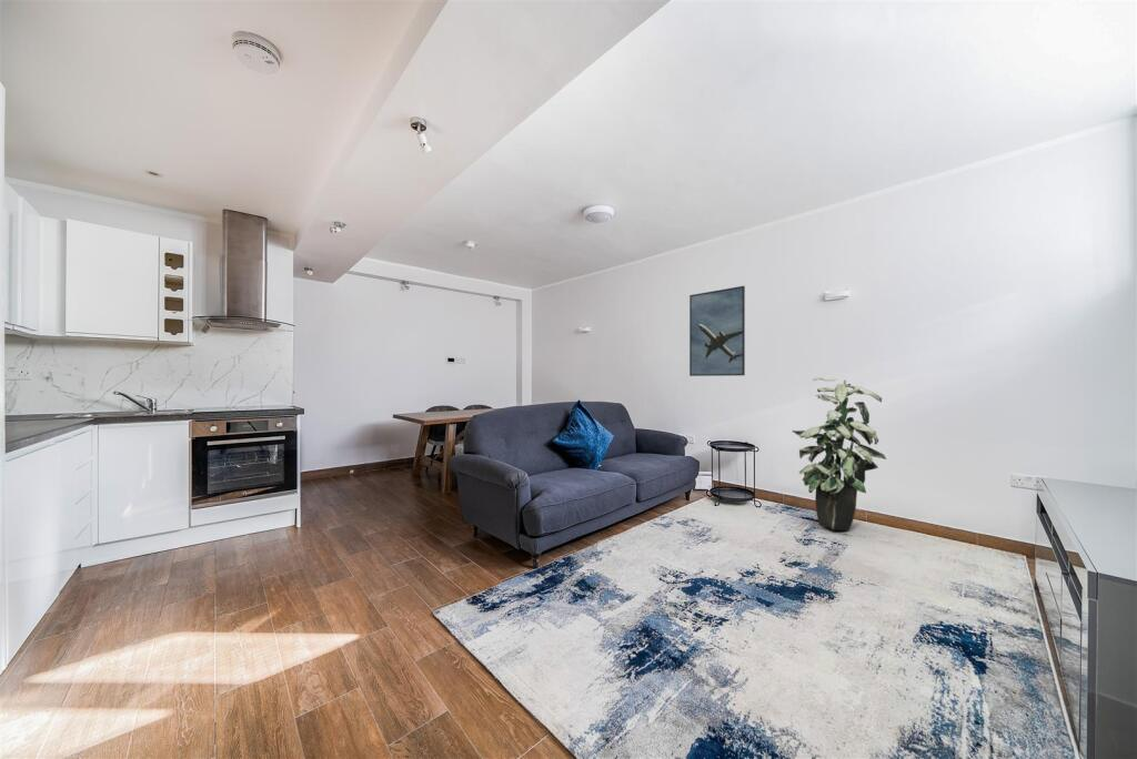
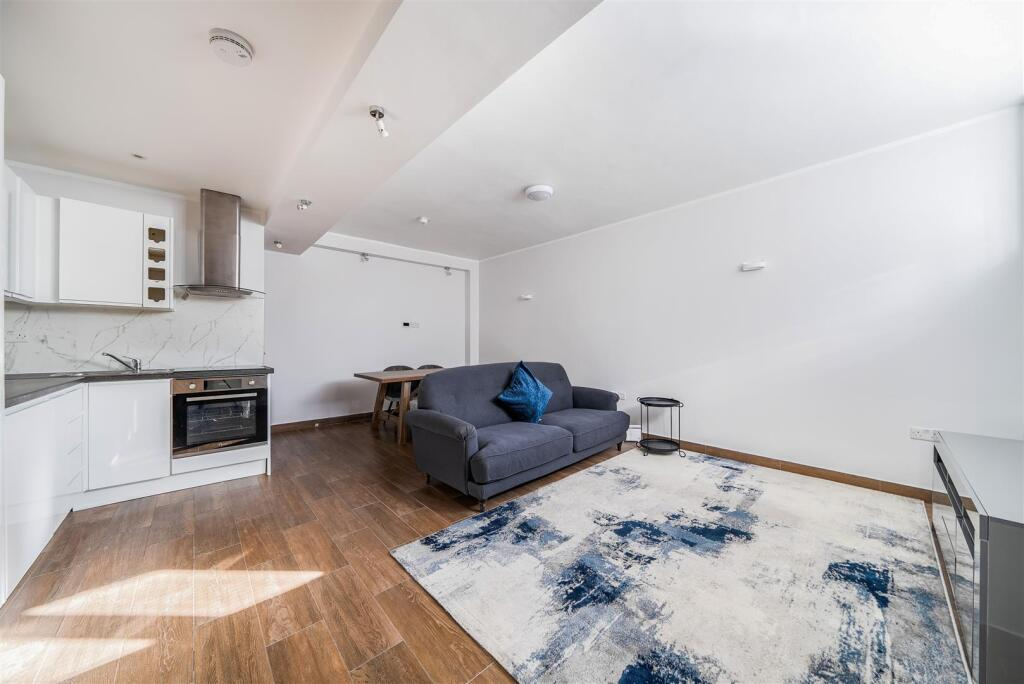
- indoor plant [791,375,887,532]
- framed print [688,285,746,377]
